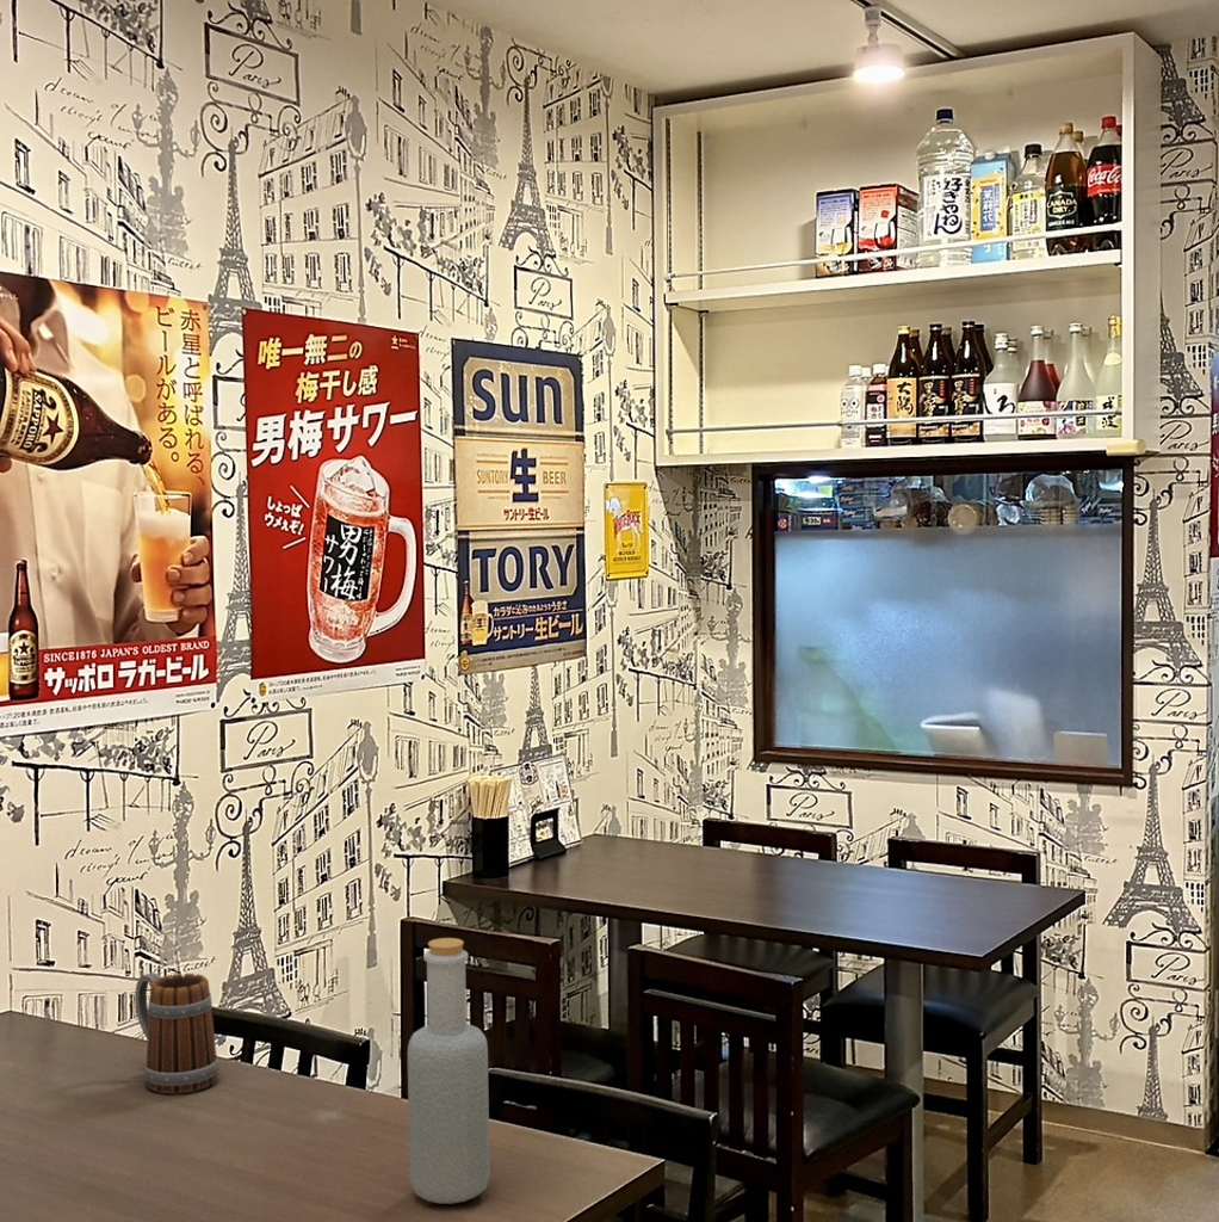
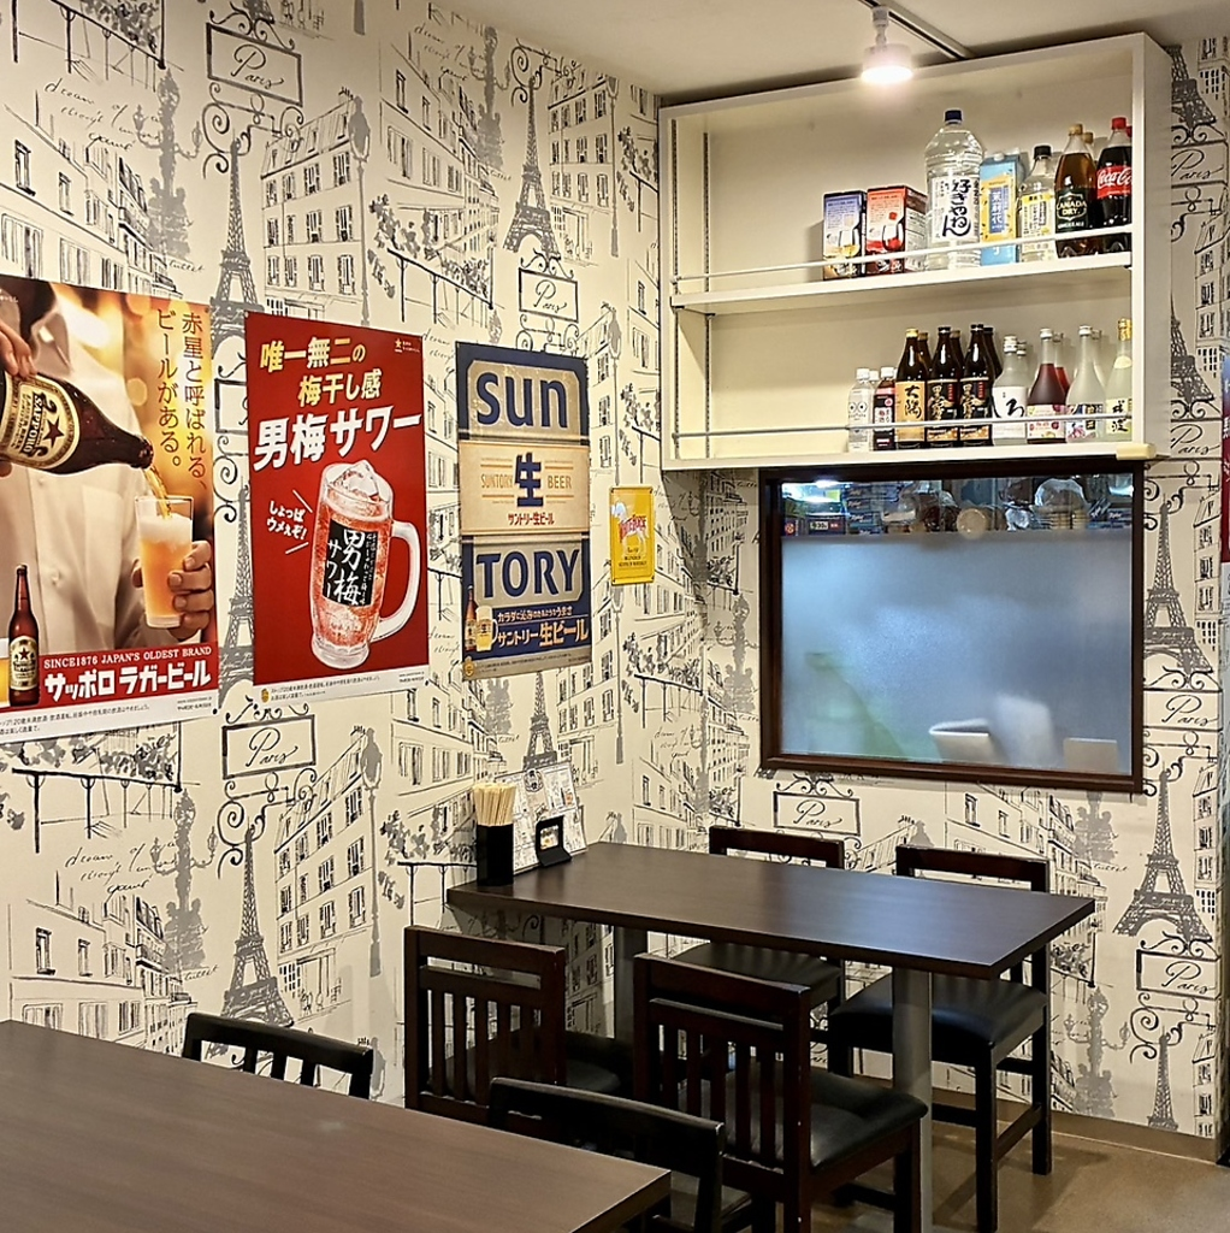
- beer mug [134,971,219,1096]
- bottle [407,937,490,1204]
